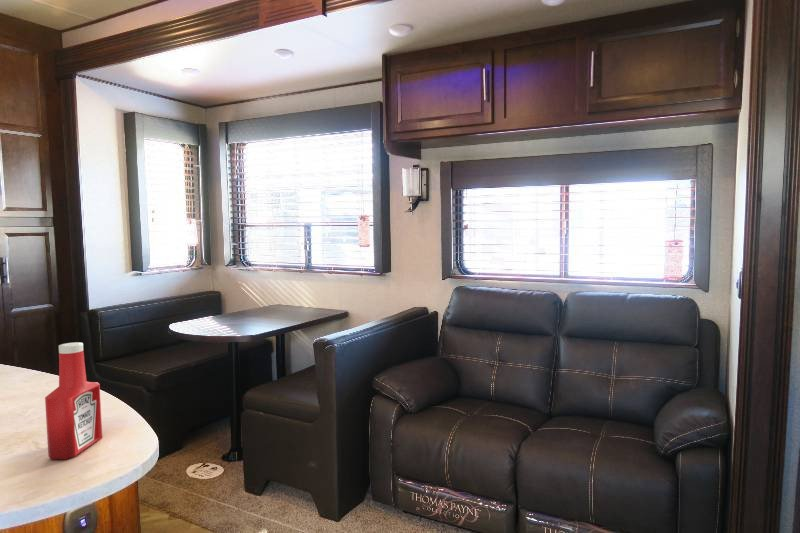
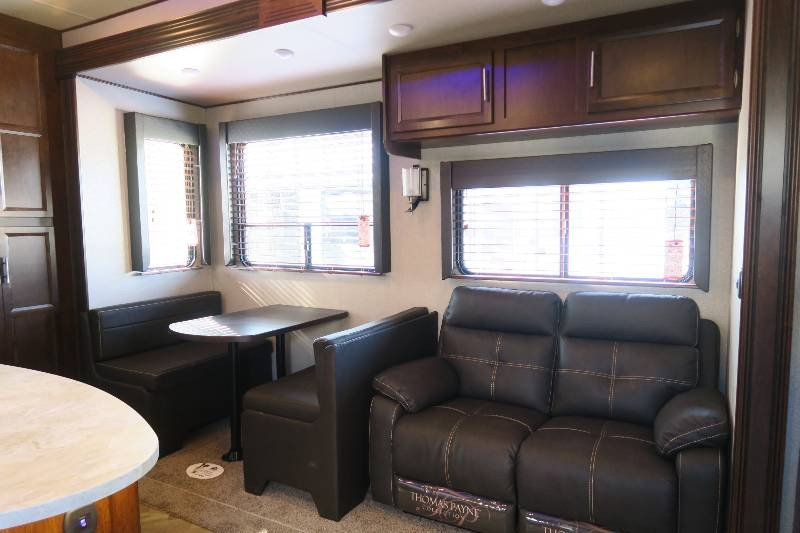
- soap bottle [44,341,103,460]
